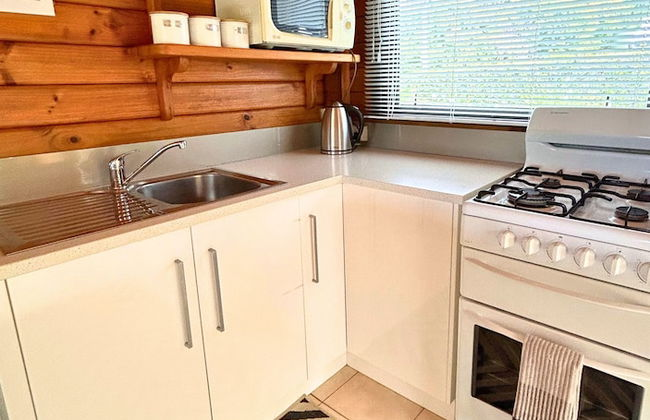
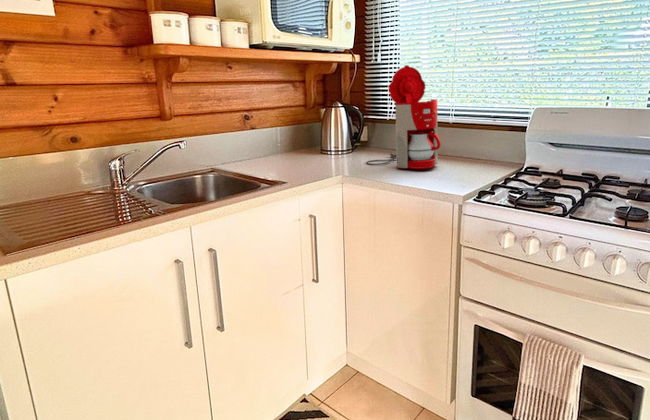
+ coffee maker [365,64,442,170]
